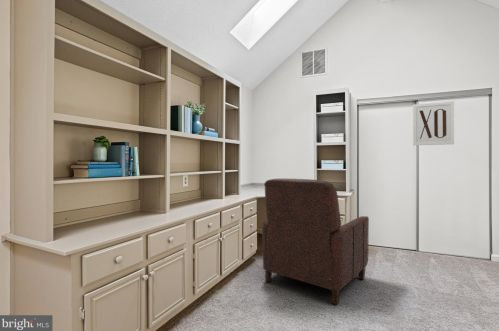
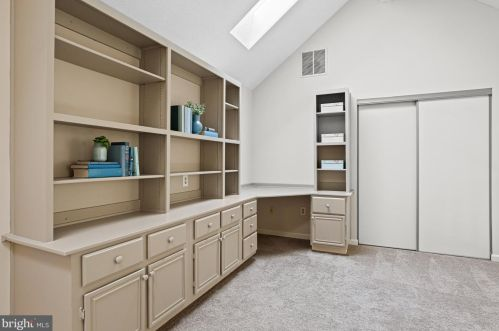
- wall art [412,101,455,146]
- chair [261,178,370,306]
